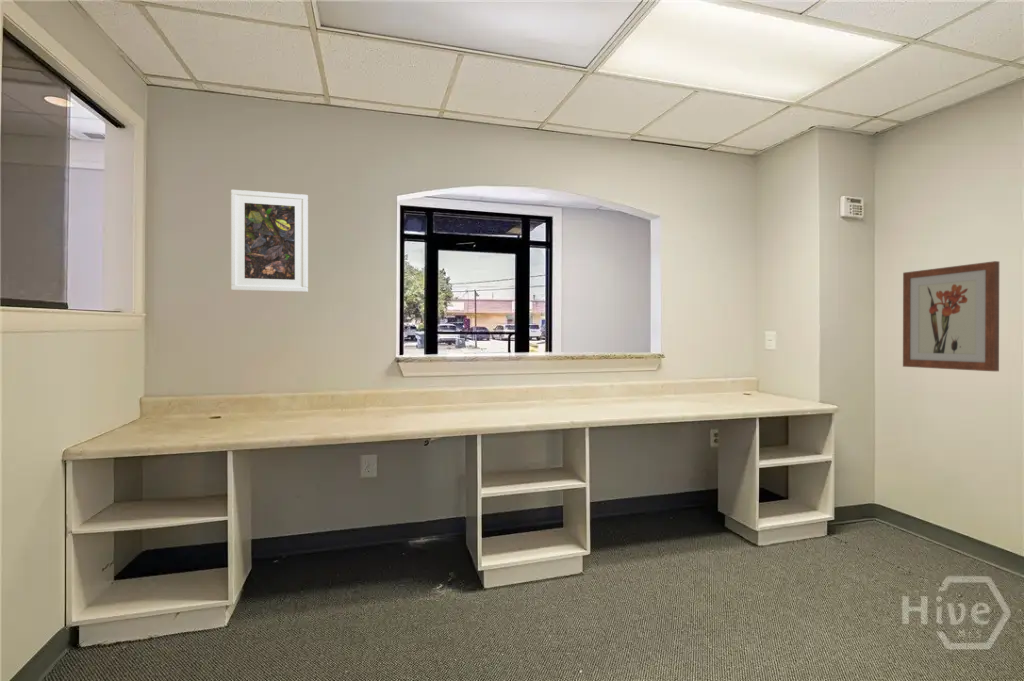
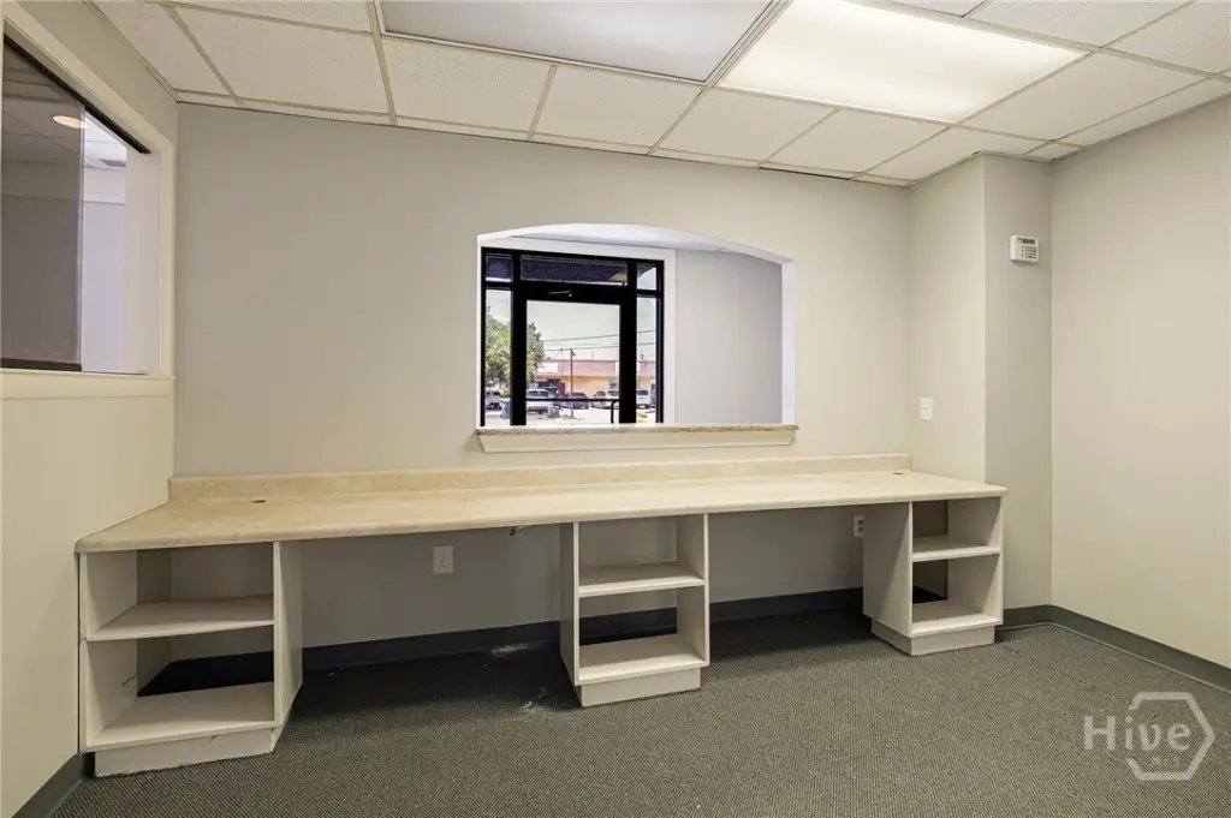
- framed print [230,189,309,293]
- wall art [902,260,1000,372]
